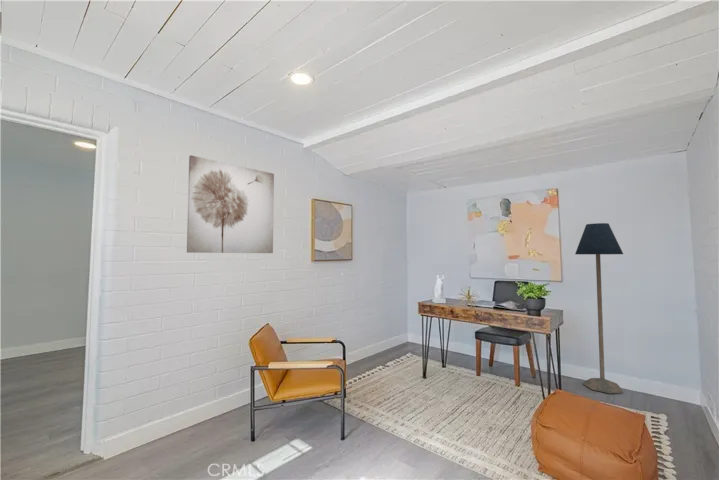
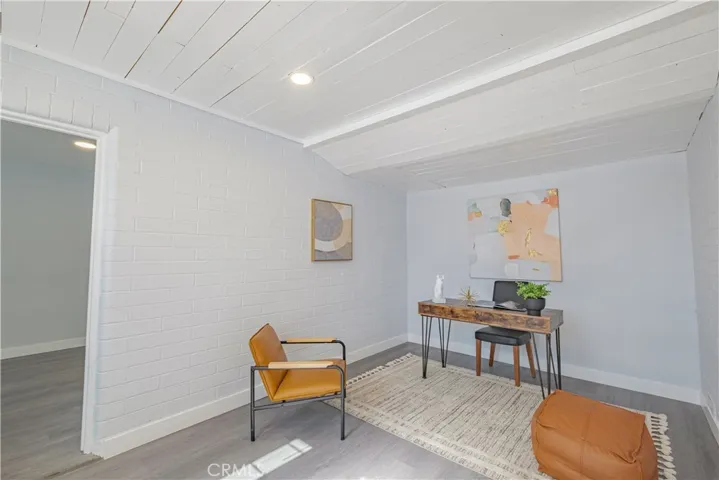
- floor lamp [574,222,624,395]
- wall art [186,154,275,254]
